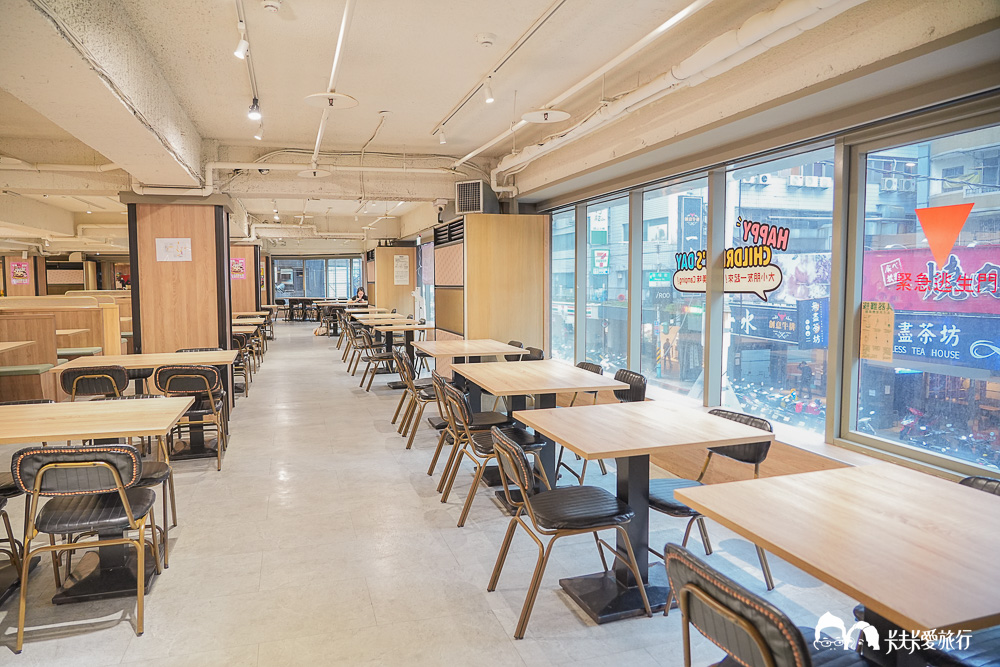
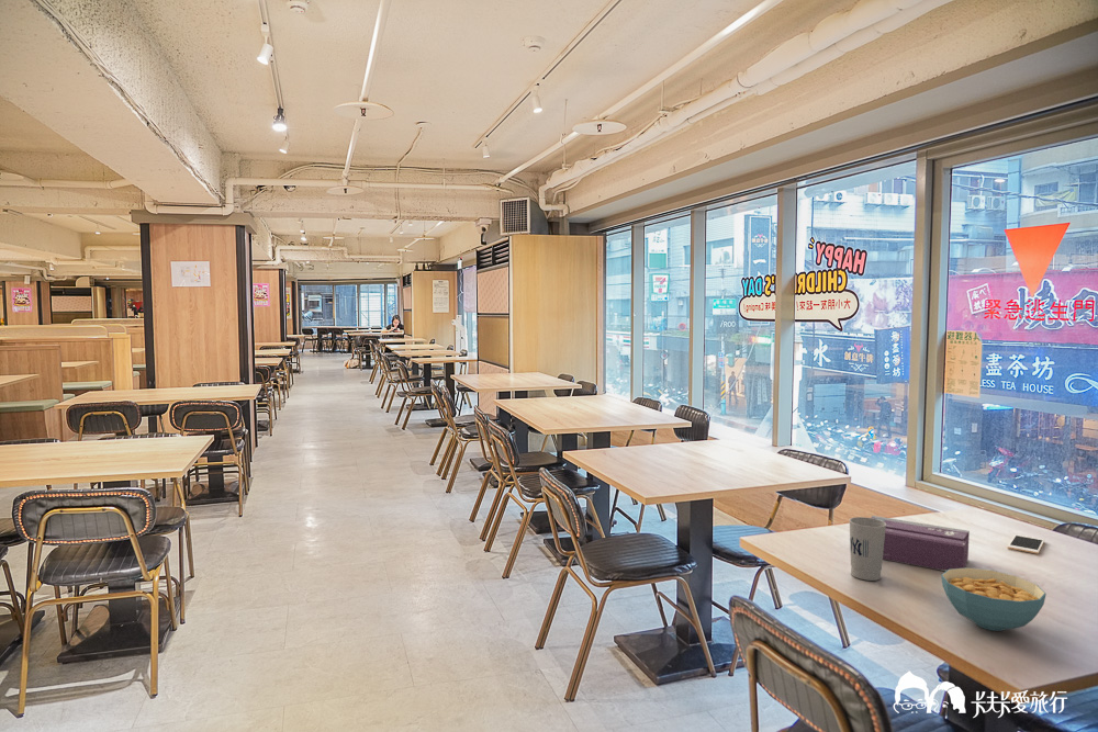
+ cup [849,516,886,582]
+ cereal bowl [940,566,1047,632]
+ tissue box [870,515,971,572]
+ cell phone [1006,533,1045,554]
